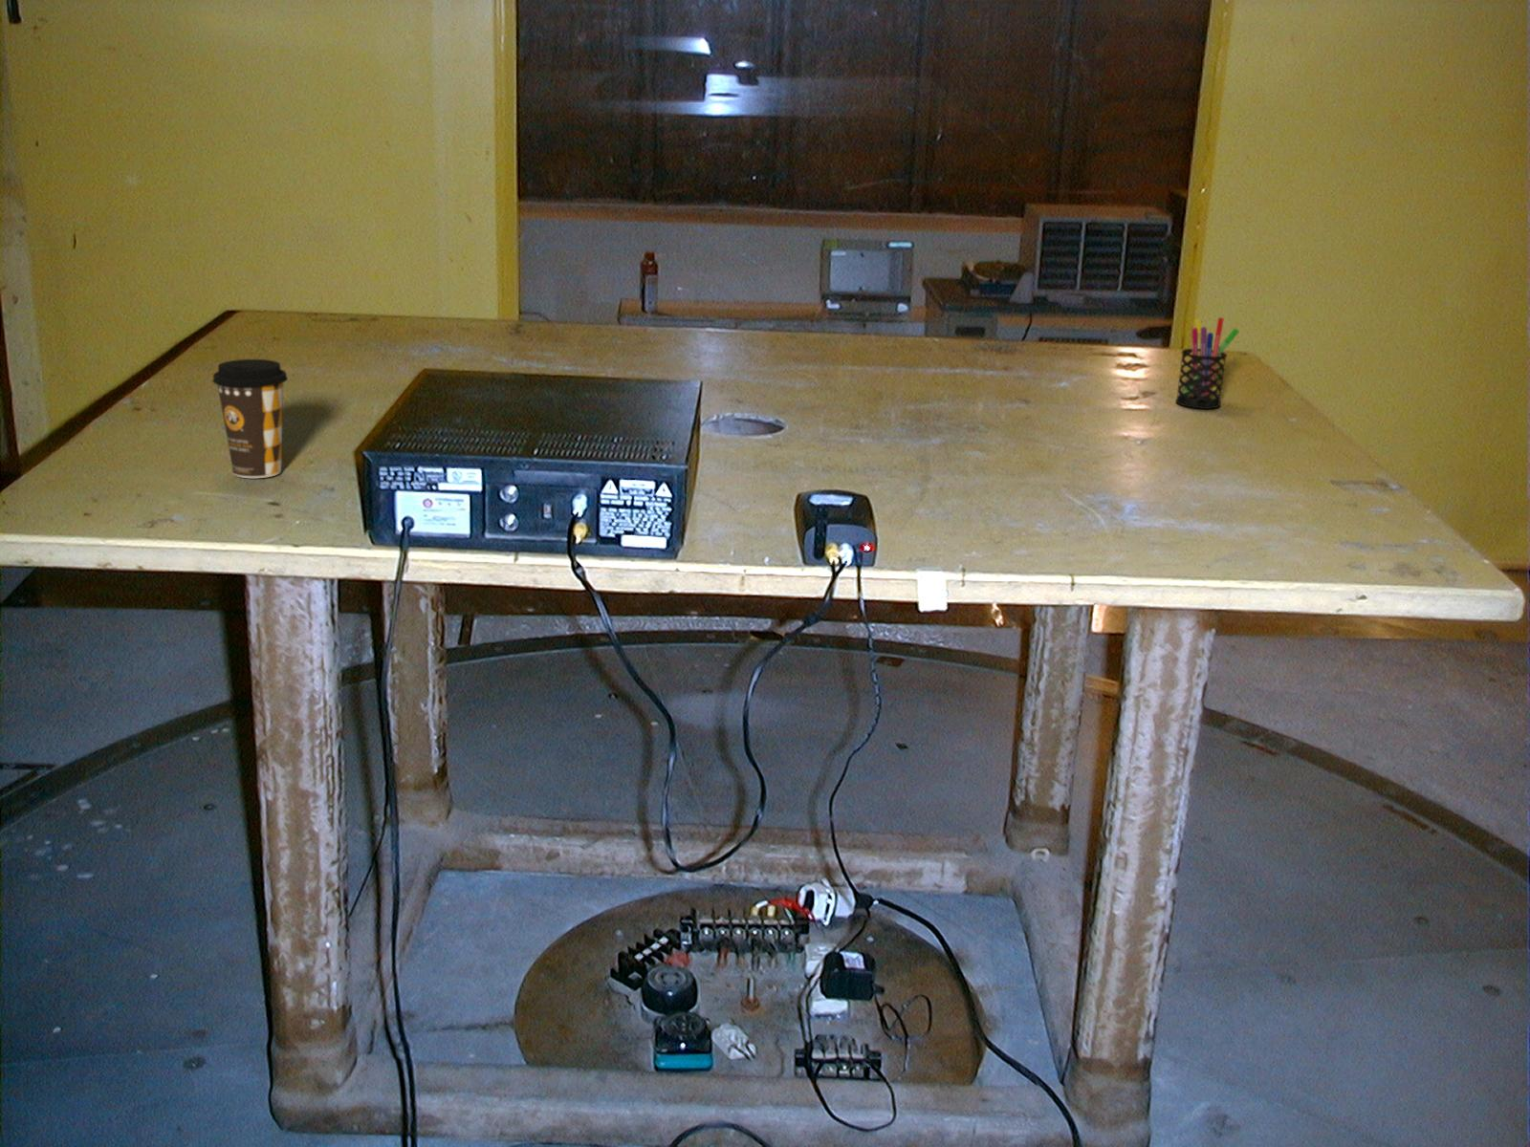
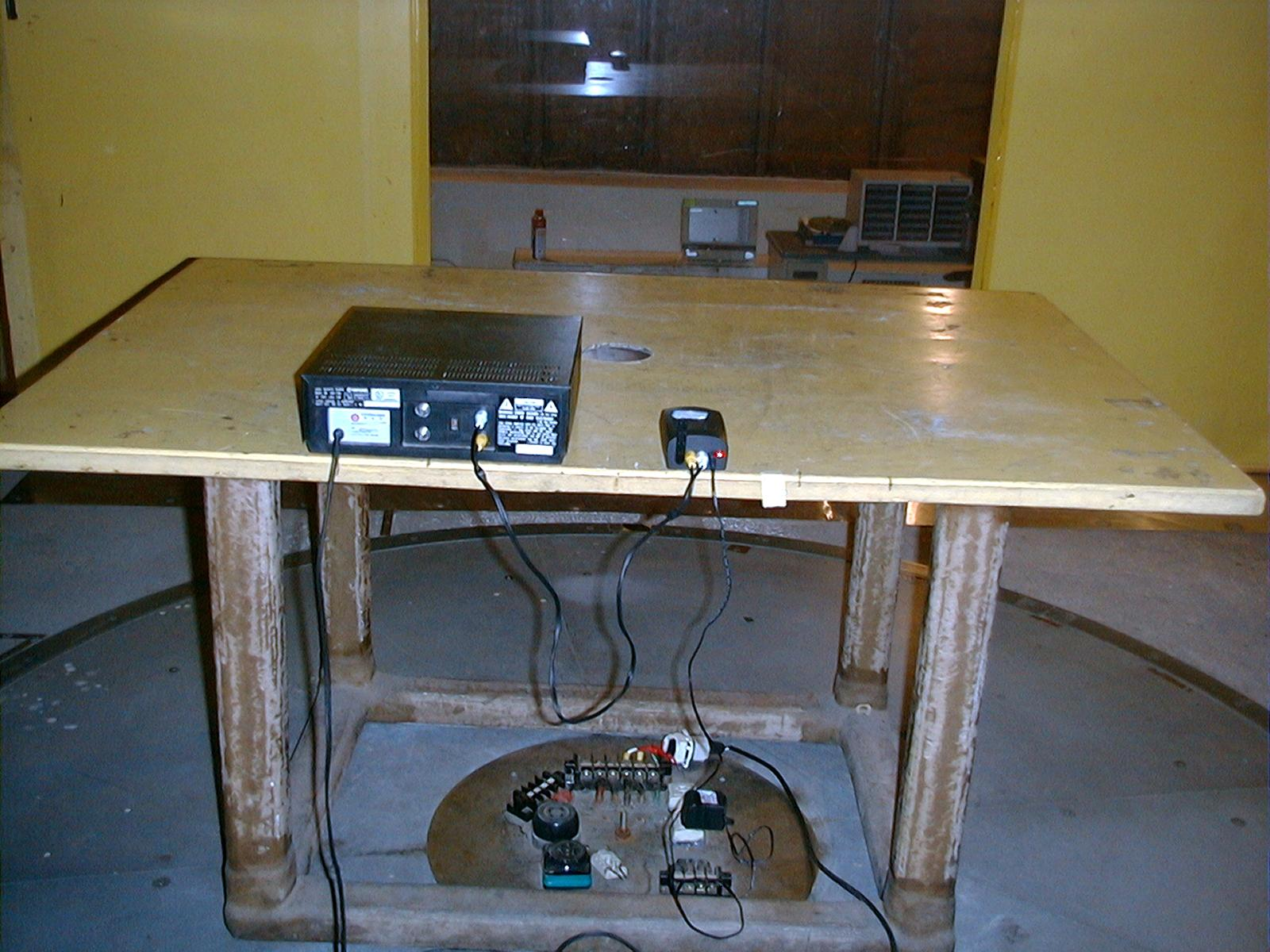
- coffee cup [211,359,289,478]
- pen holder [1175,317,1240,410]
